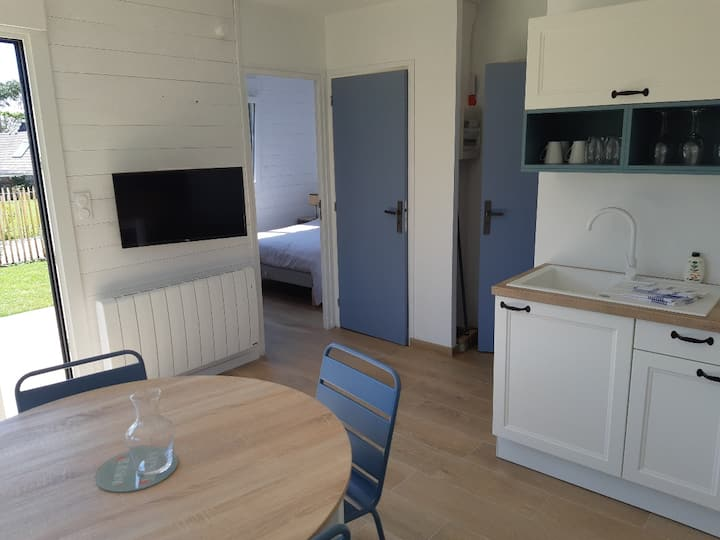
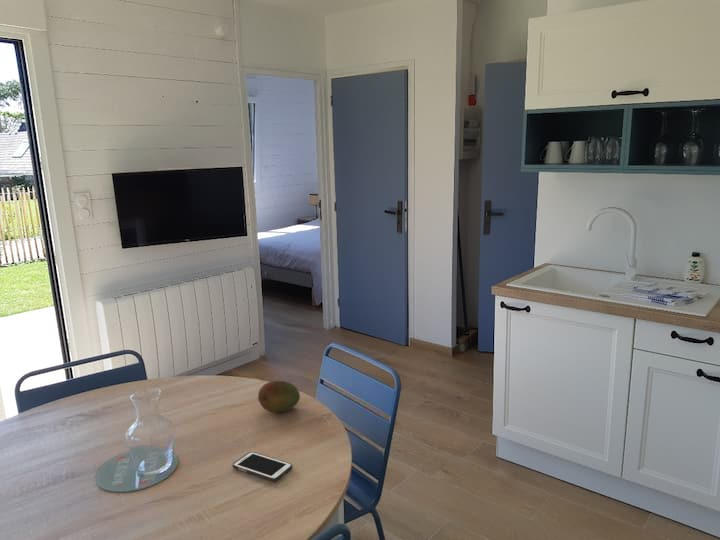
+ cell phone [232,451,293,482]
+ fruit [257,380,301,413]
